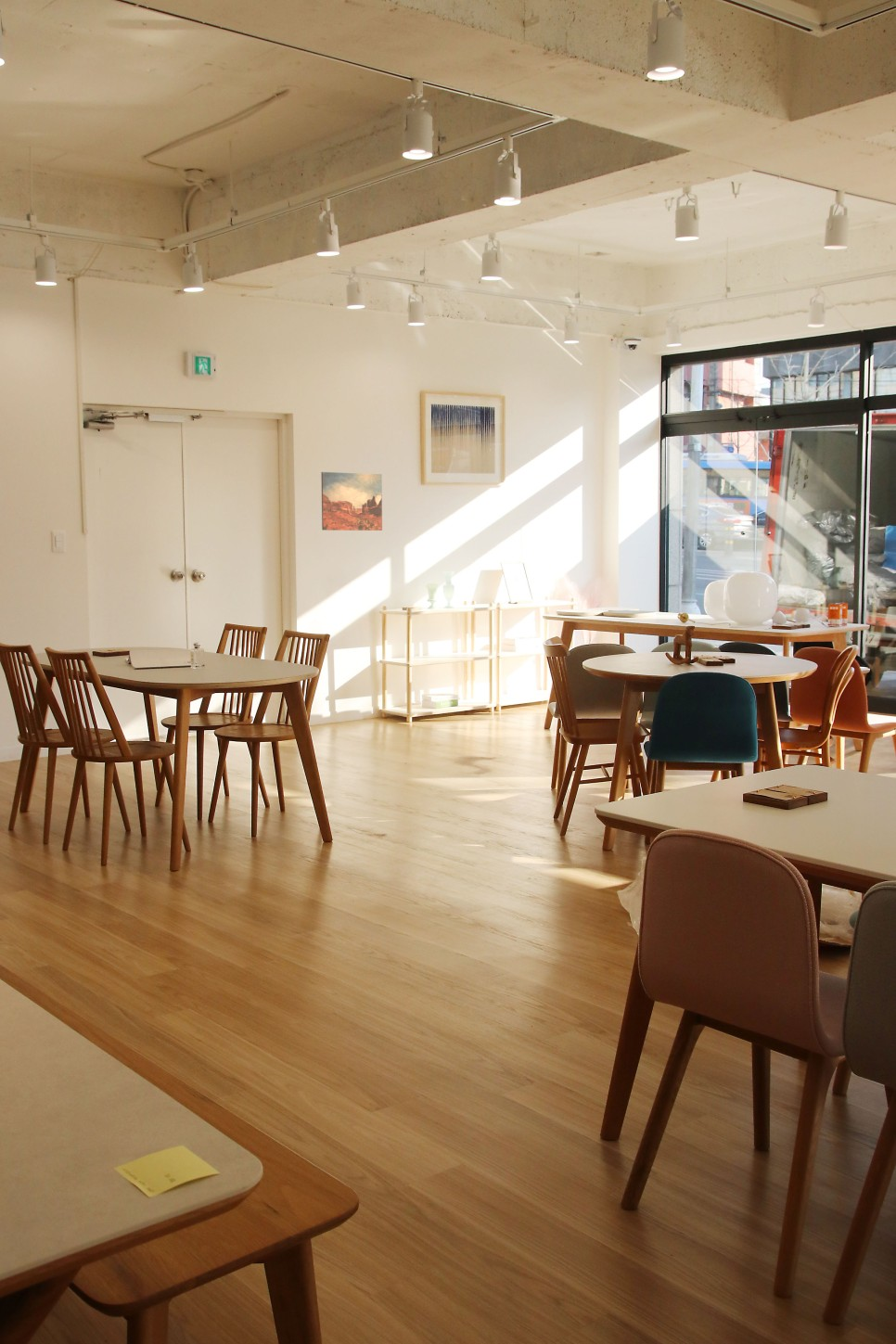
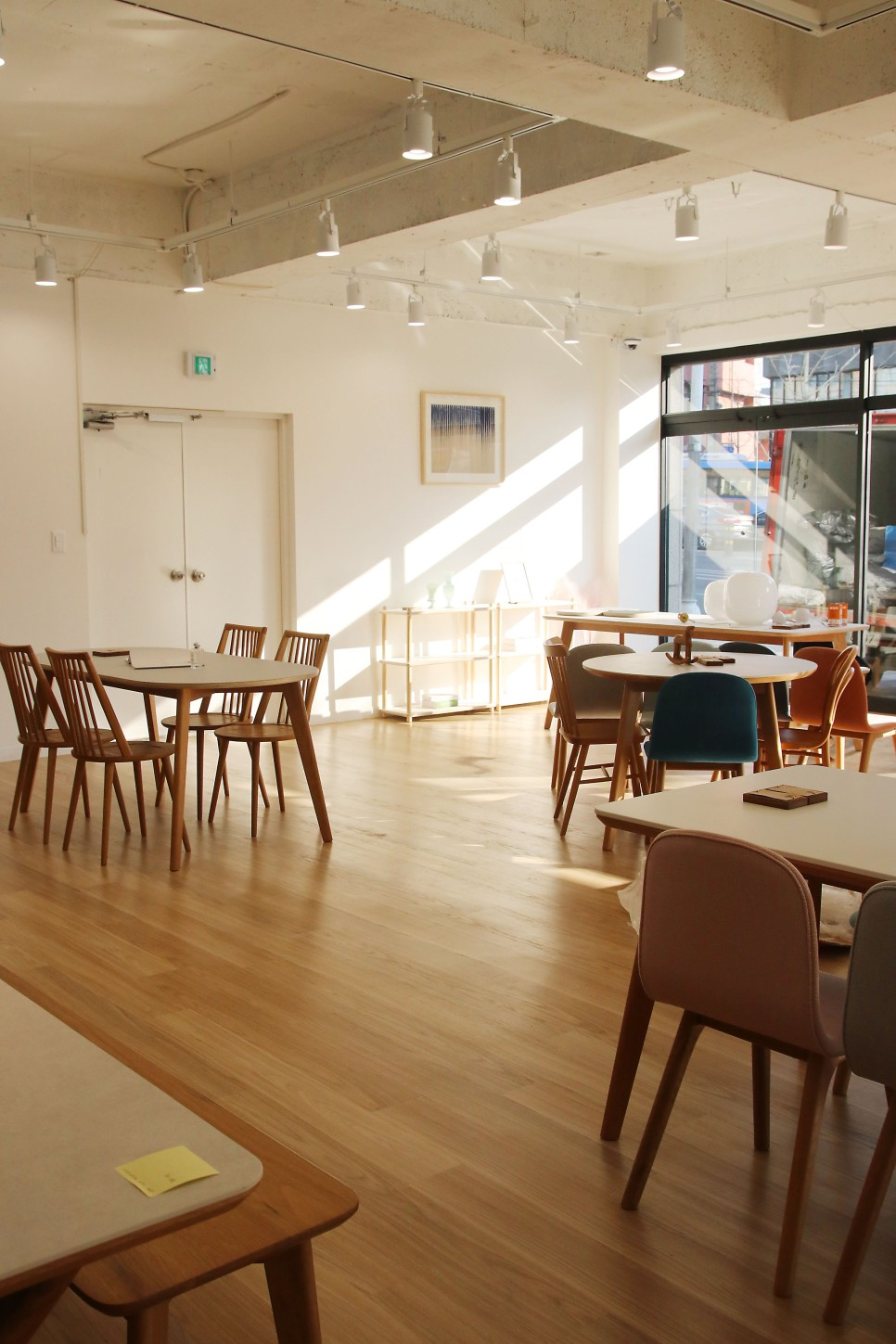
- wall art [321,471,383,531]
